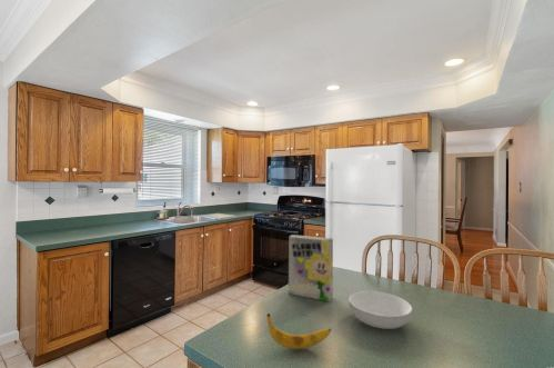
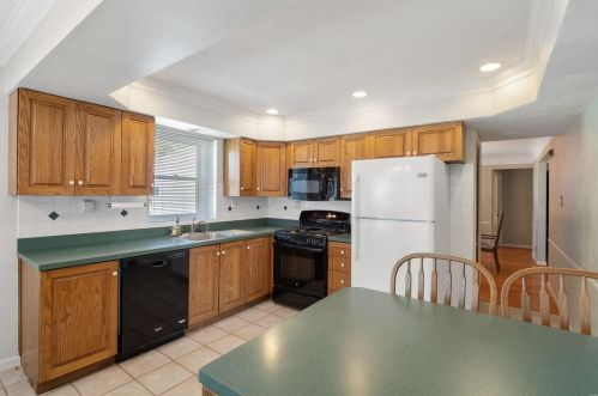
- cereal box [288,233,334,302]
- serving bowl [347,290,413,330]
- banana [266,312,332,350]
